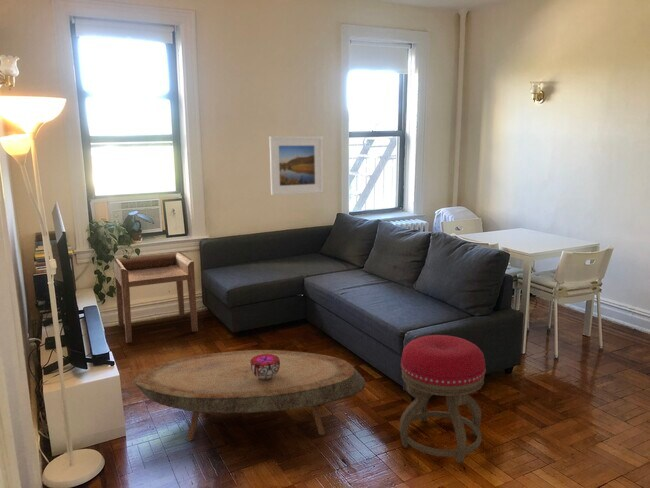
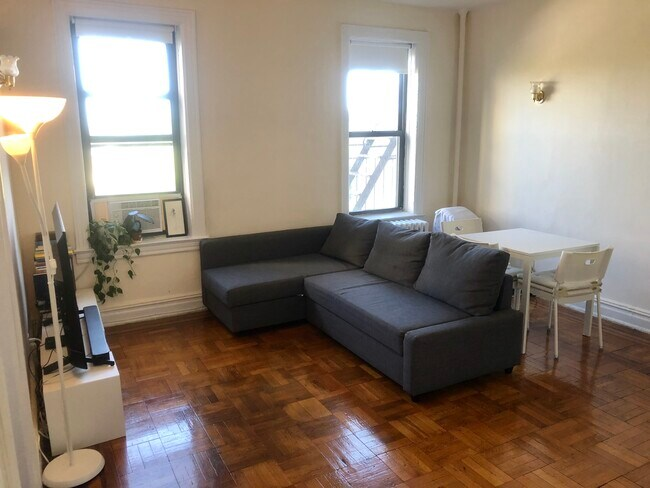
- decorative bowl [250,354,280,379]
- stool [398,334,487,464]
- side table [113,251,199,344]
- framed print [268,135,324,196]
- coffee table [133,349,367,442]
